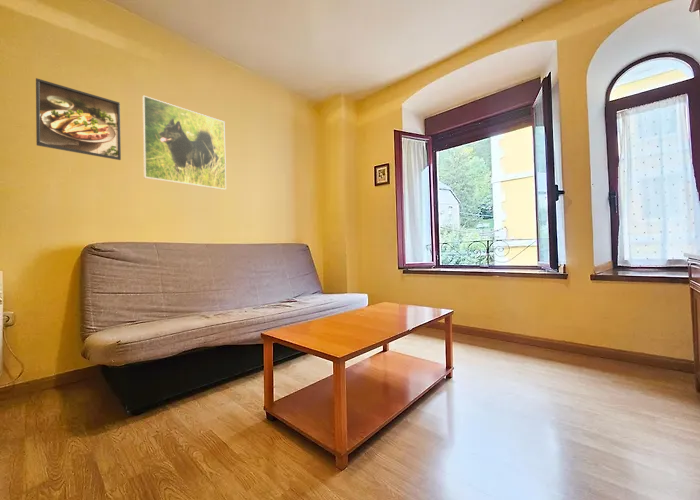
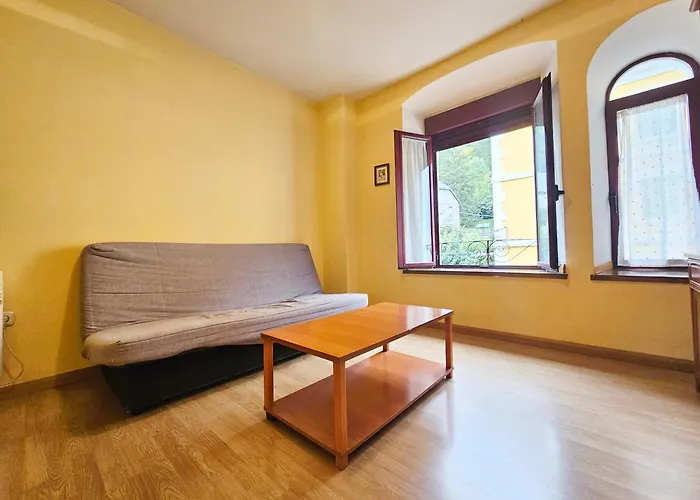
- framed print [141,95,227,191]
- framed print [35,77,122,161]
